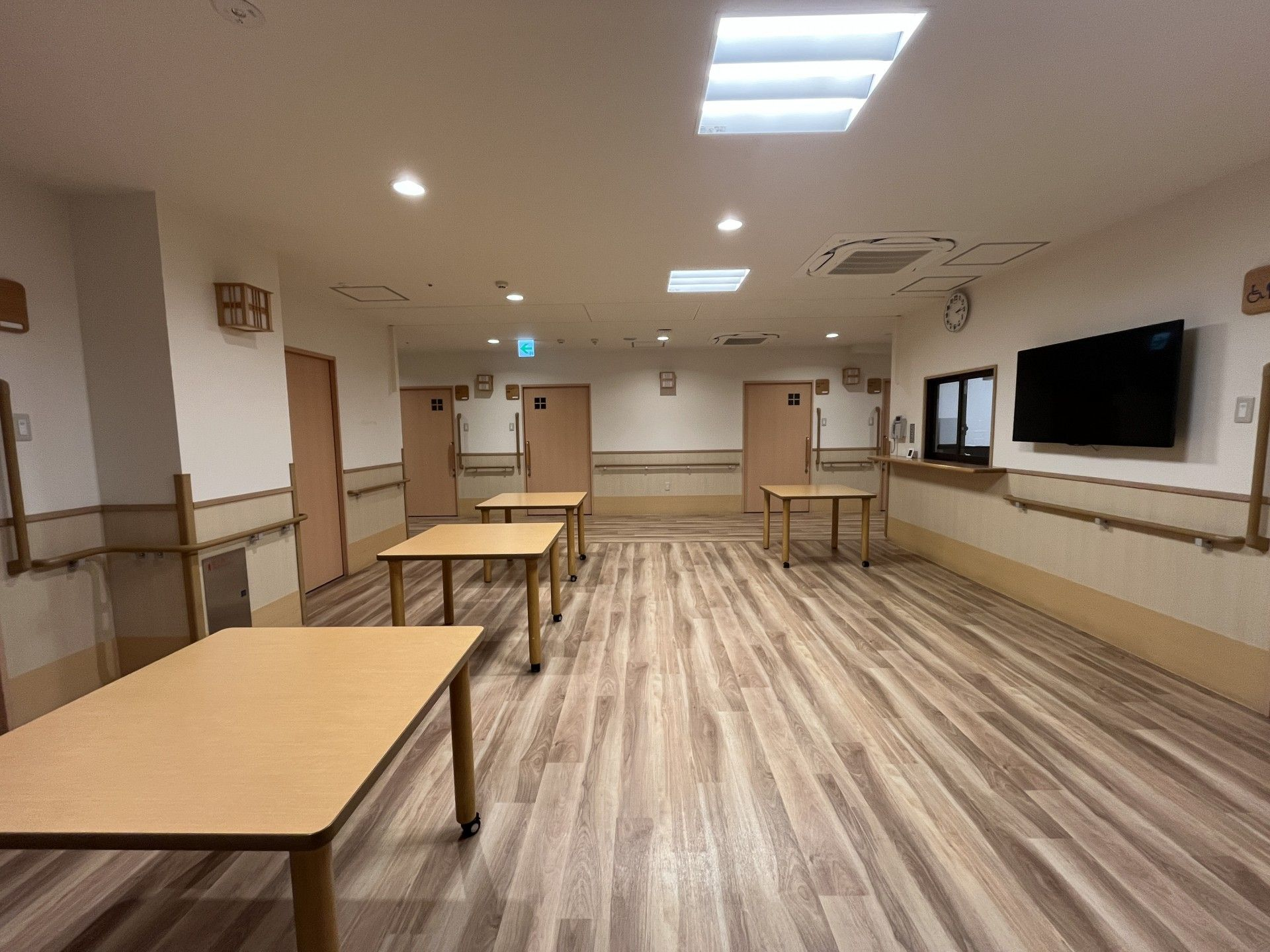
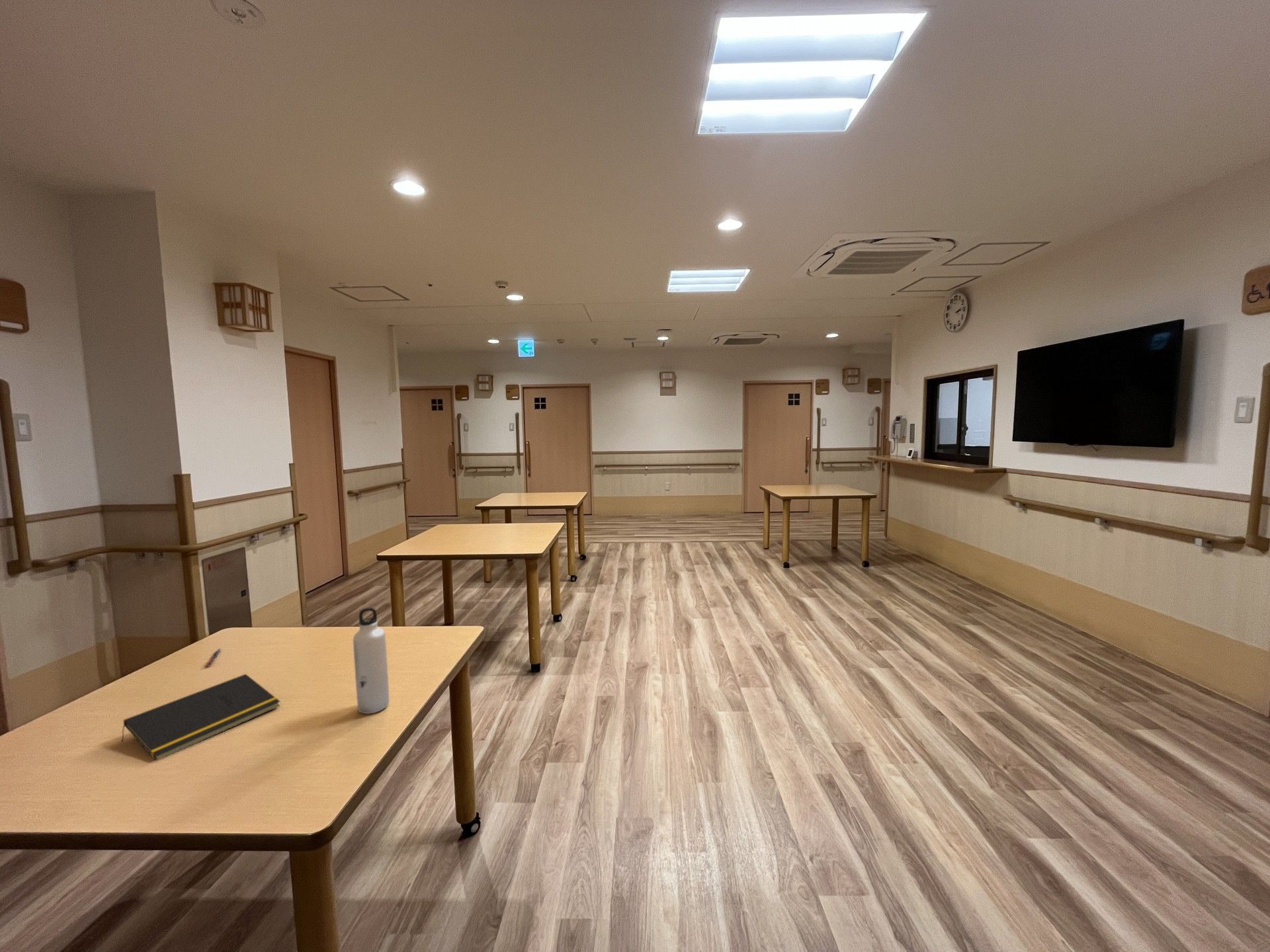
+ water bottle [353,607,390,715]
+ pen [206,648,222,667]
+ notepad [121,673,281,761]
